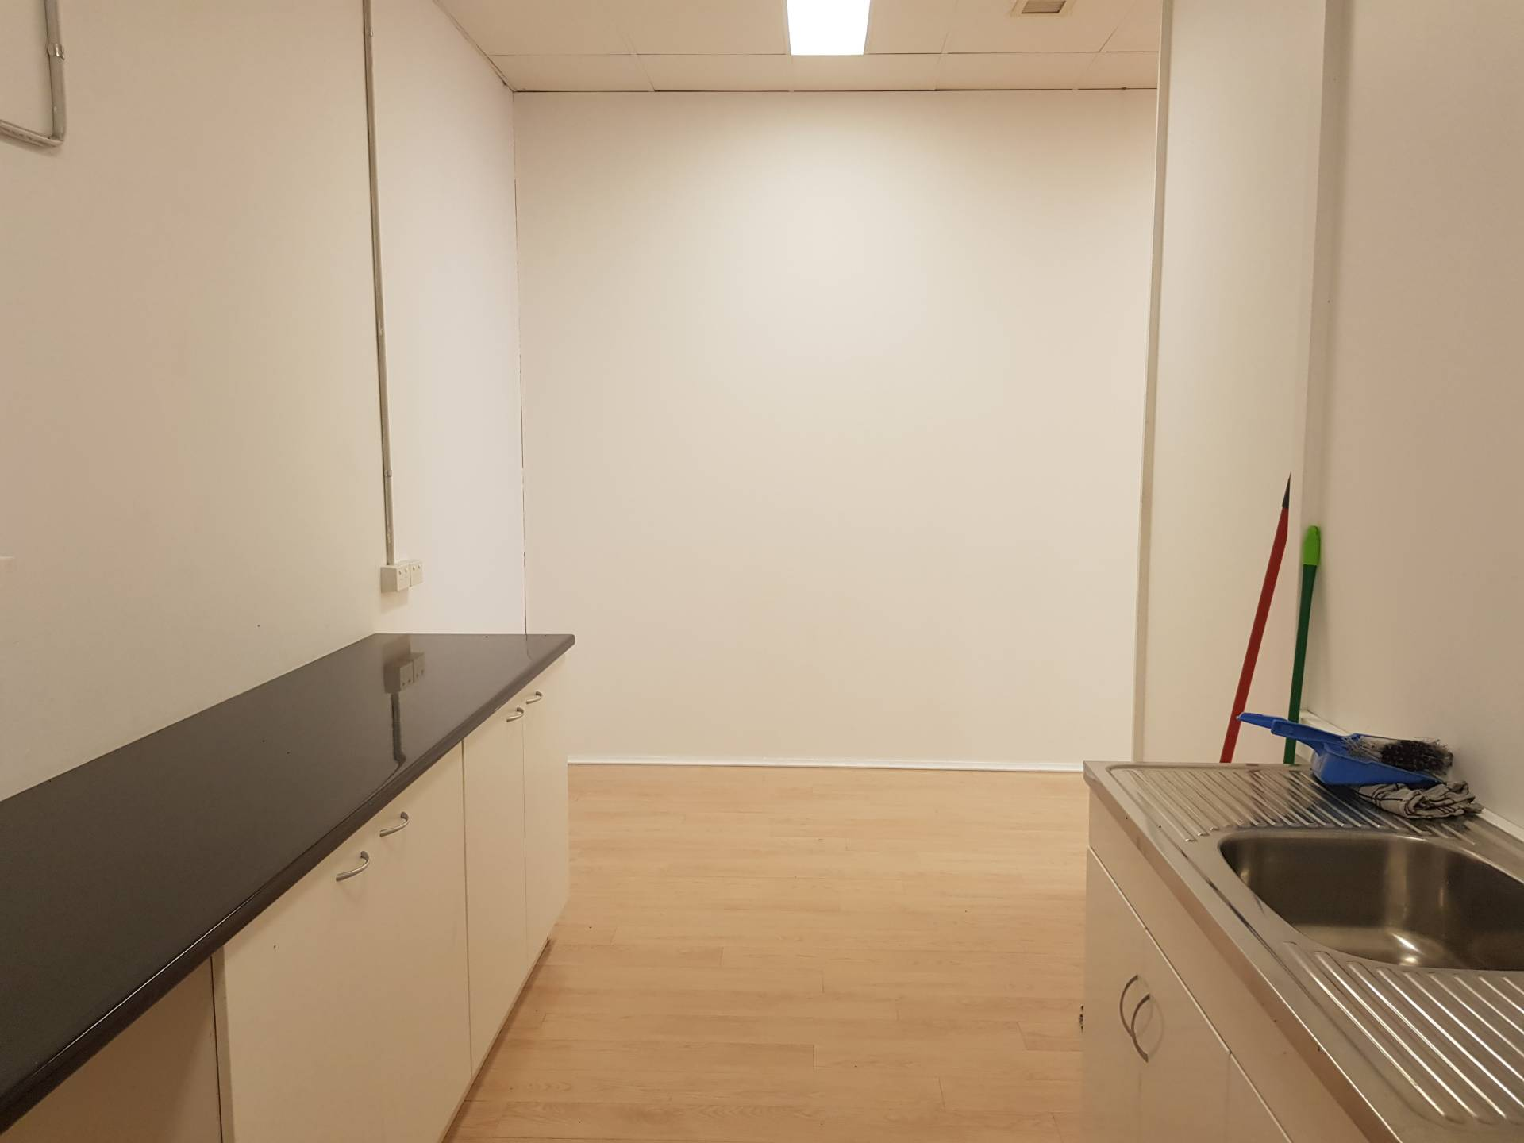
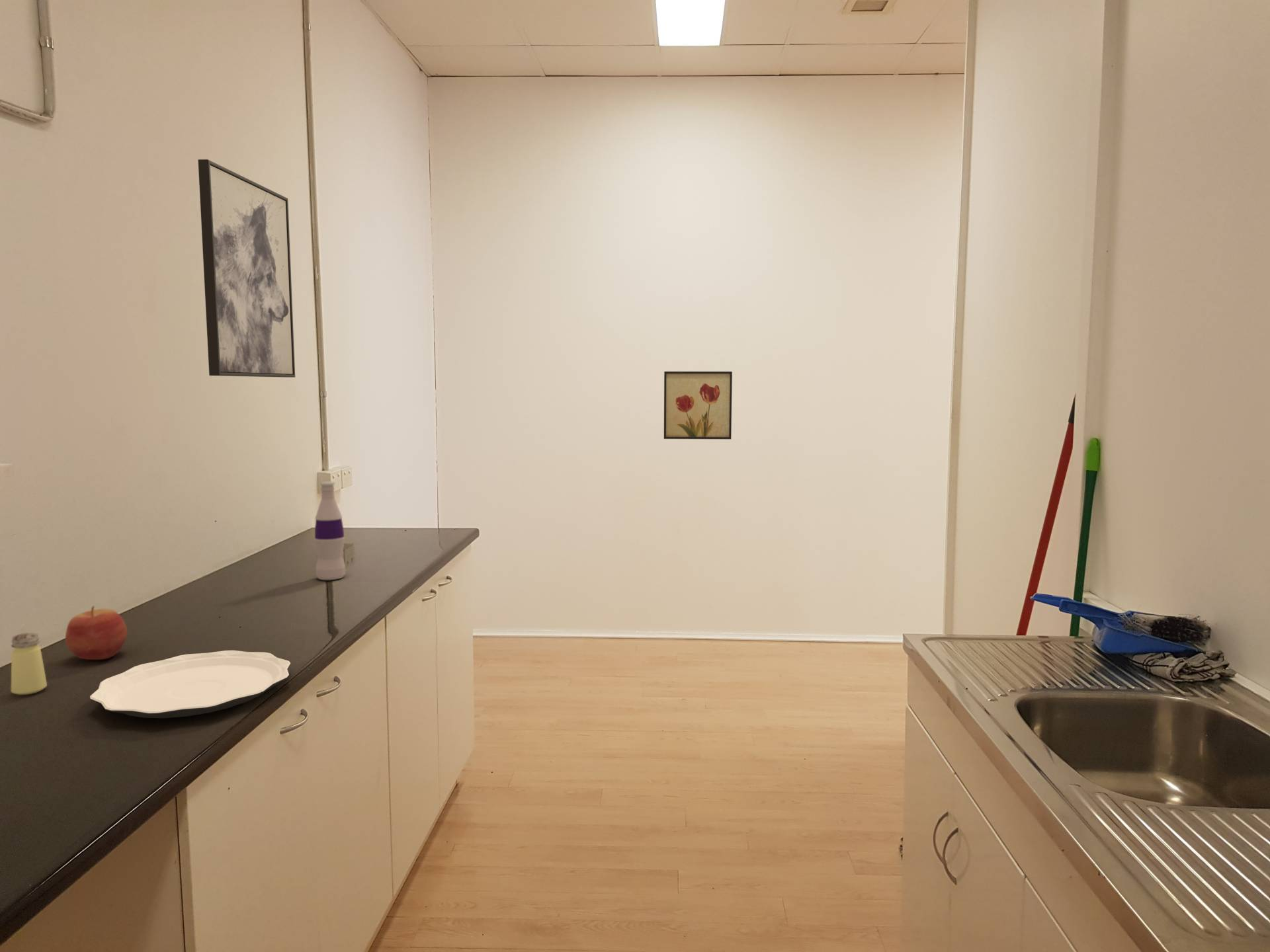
+ wall art [663,371,733,440]
+ bottle [314,481,346,580]
+ saltshaker [11,632,48,695]
+ wall art [197,159,296,378]
+ apple [65,606,128,660]
+ plate [89,650,291,719]
